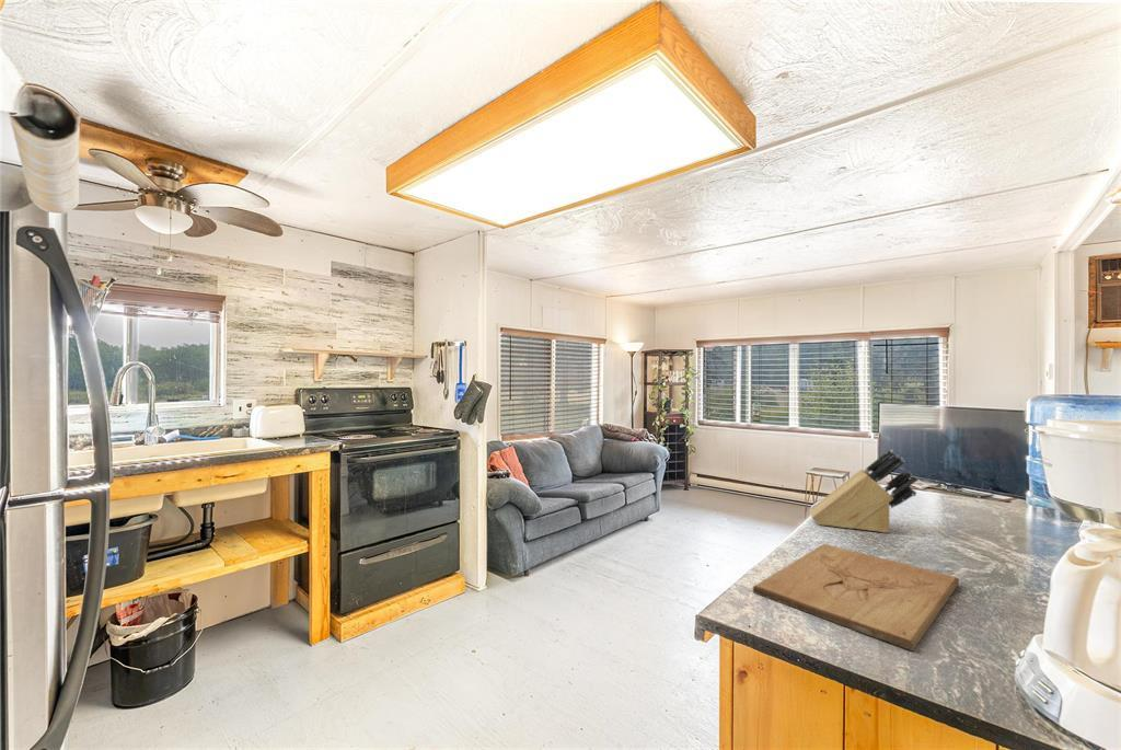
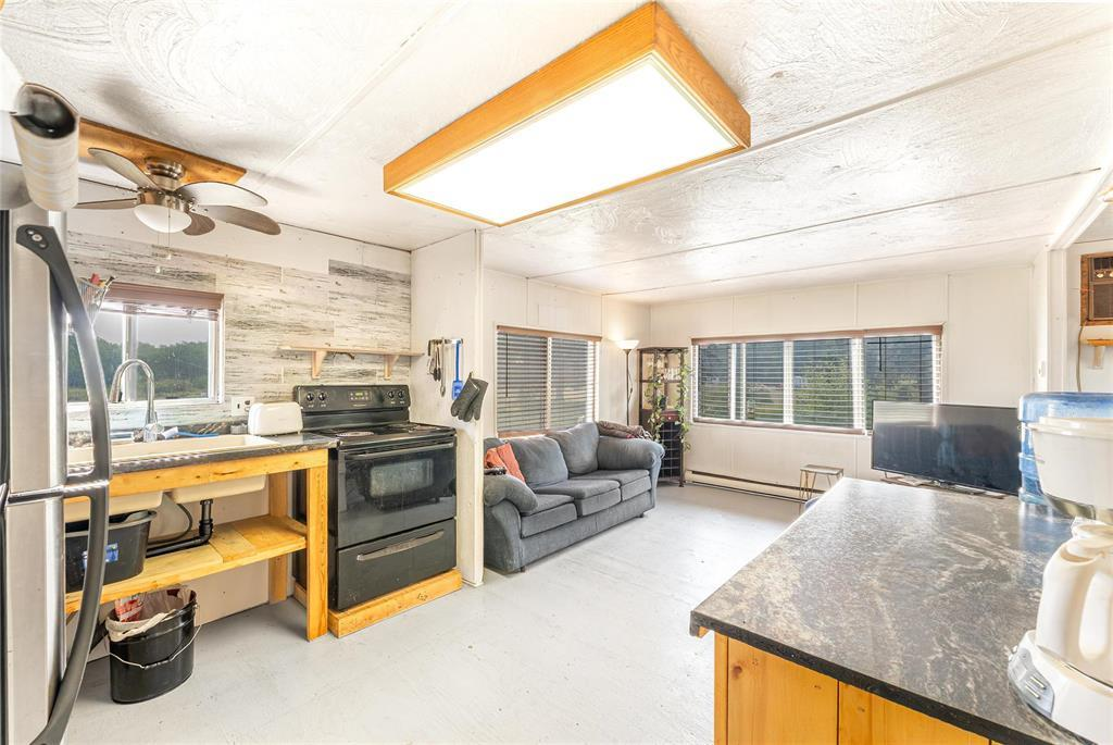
- cutting board [752,543,960,651]
- knife block [809,449,920,534]
